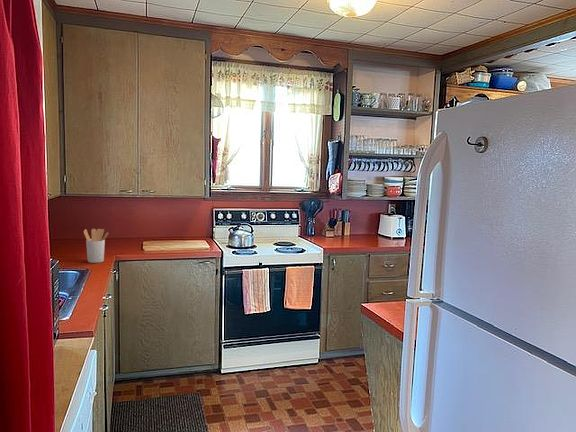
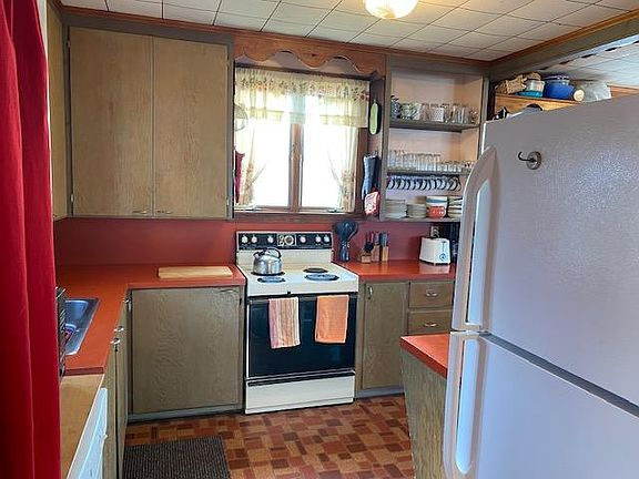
- utensil holder [83,228,109,264]
